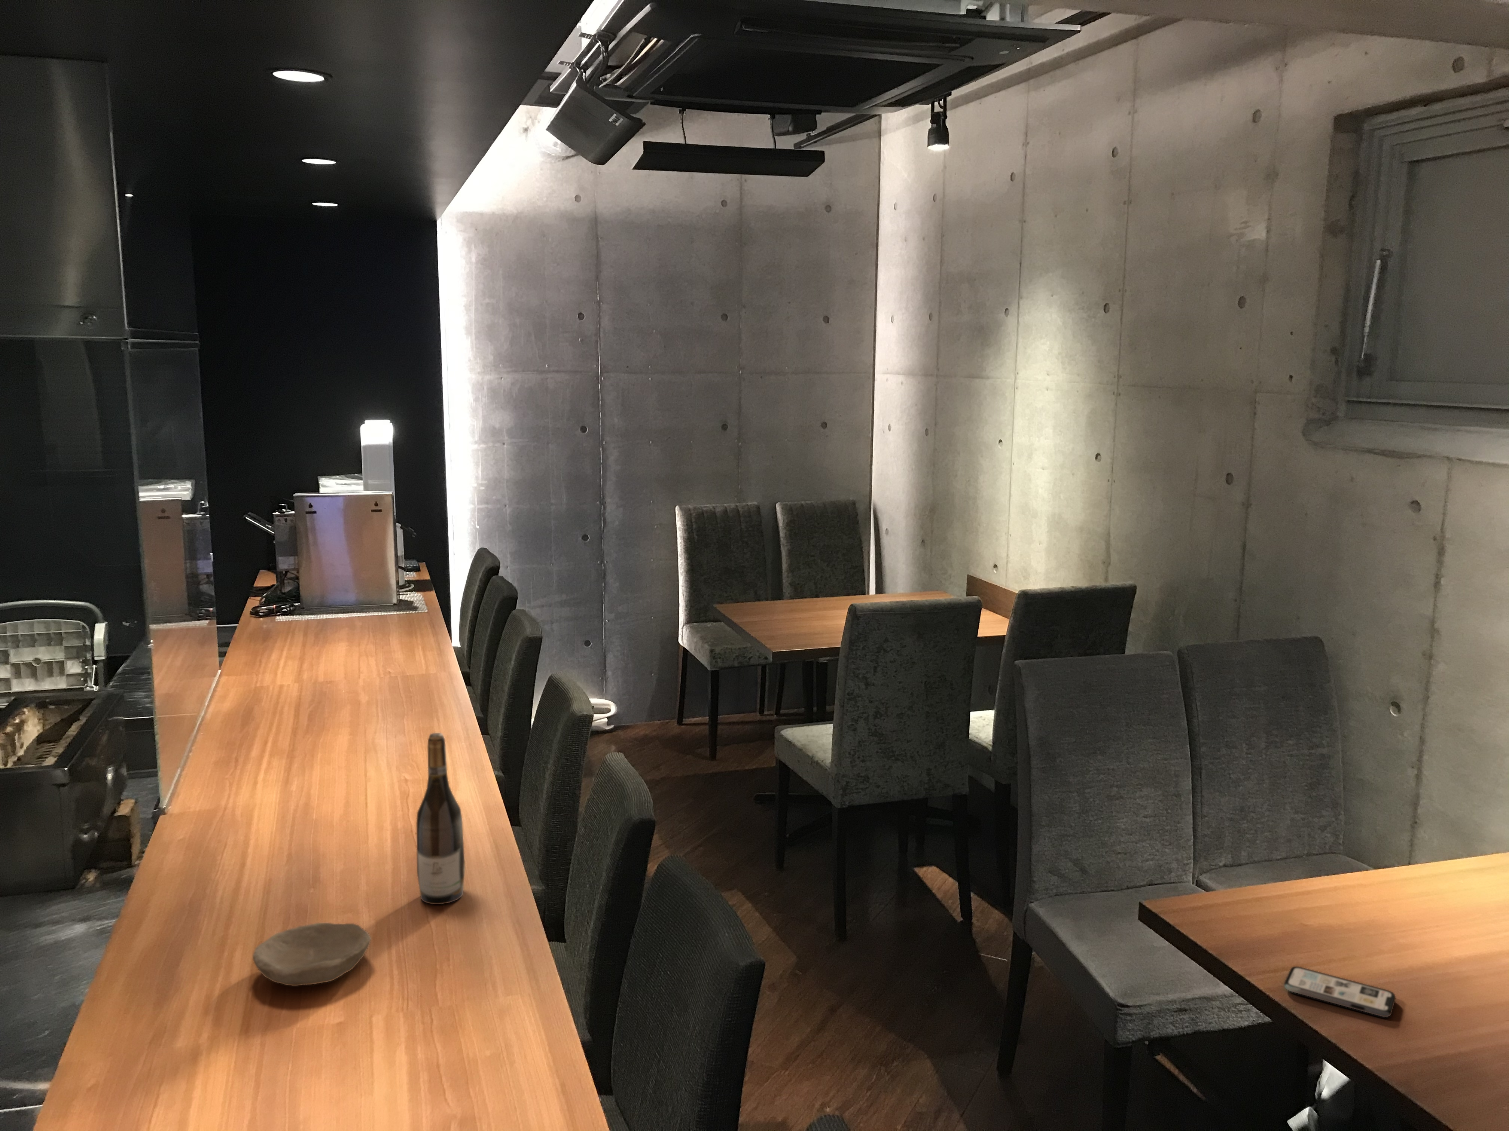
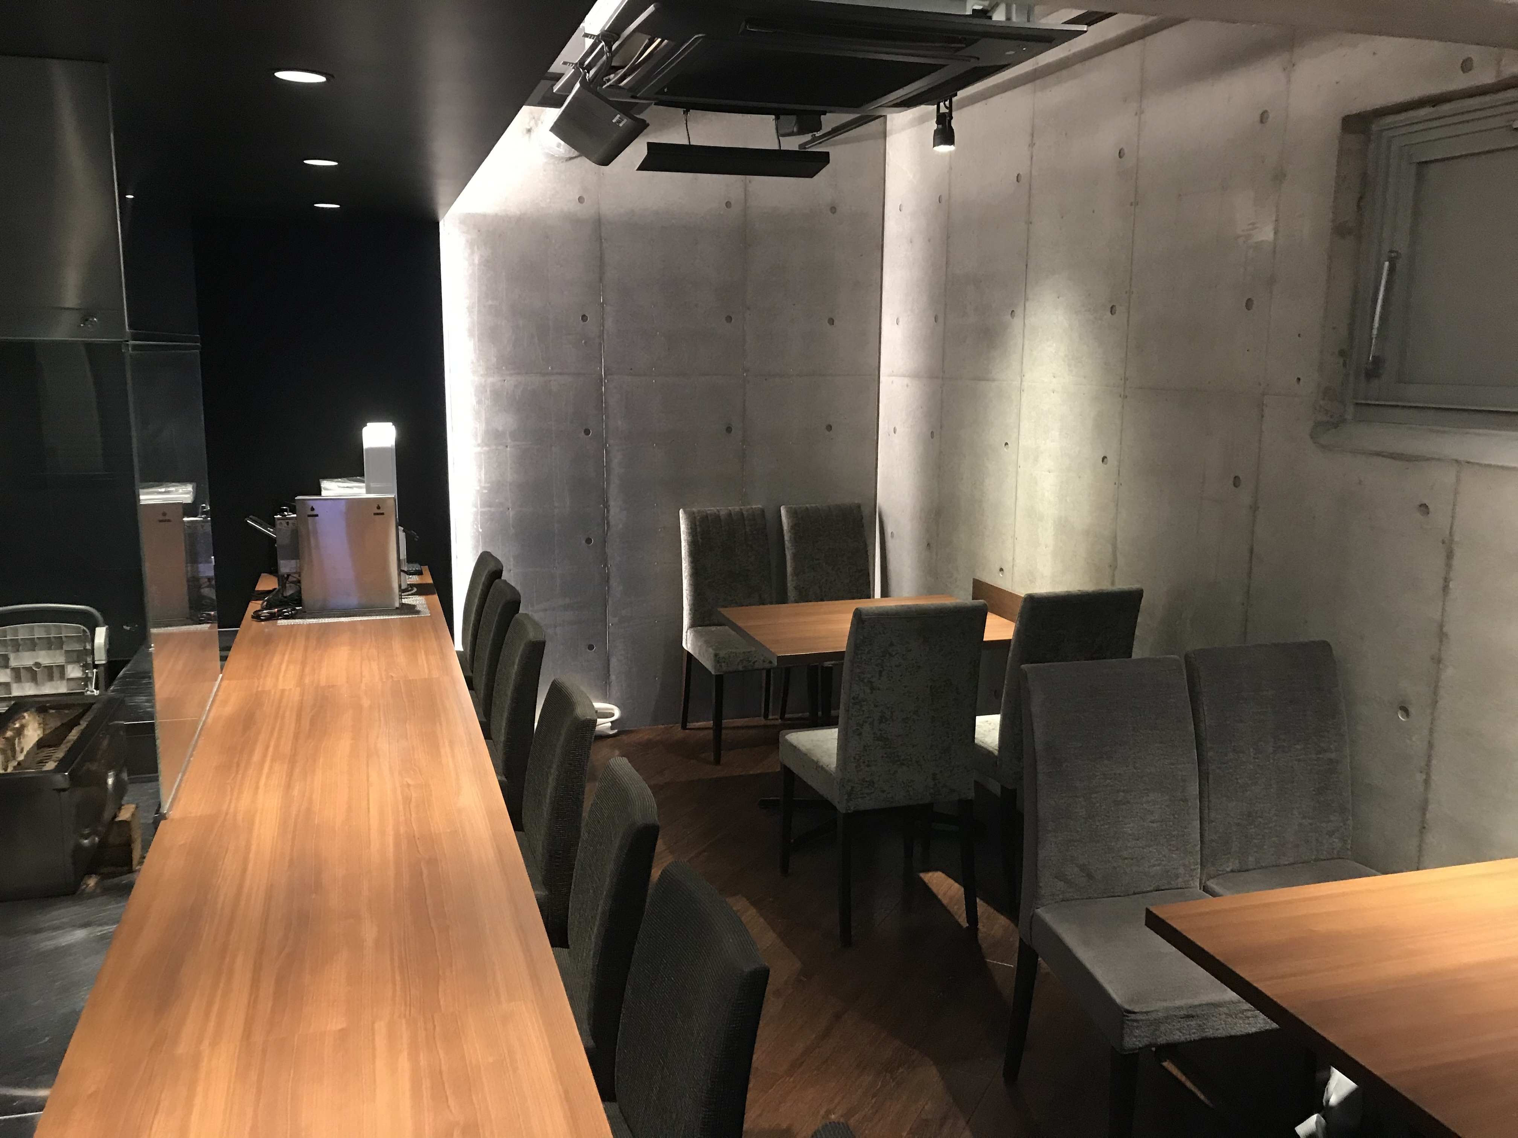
- bowl [252,922,372,986]
- phone case [1283,966,1396,1017]
- wine bottle [416,732,466,905]
